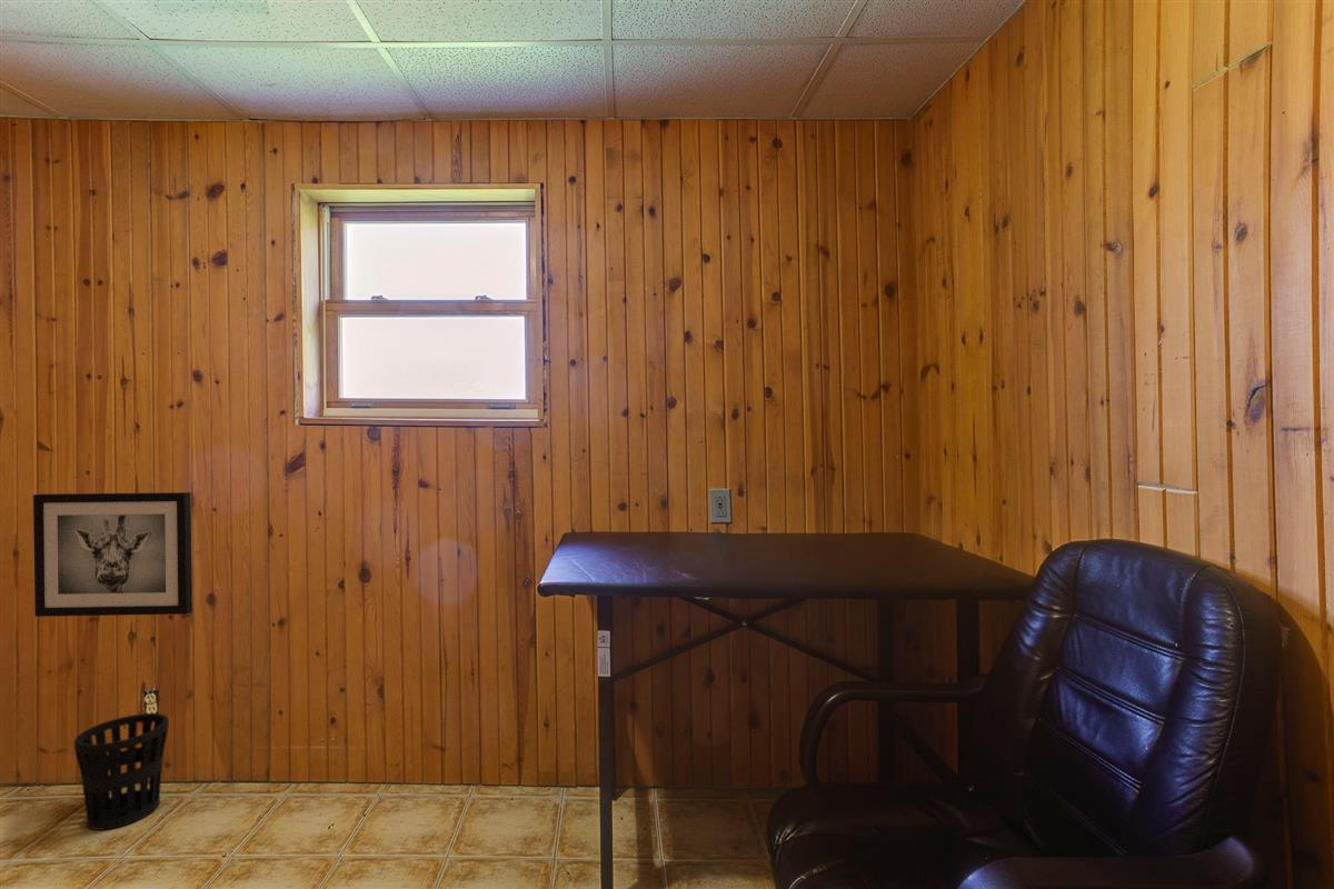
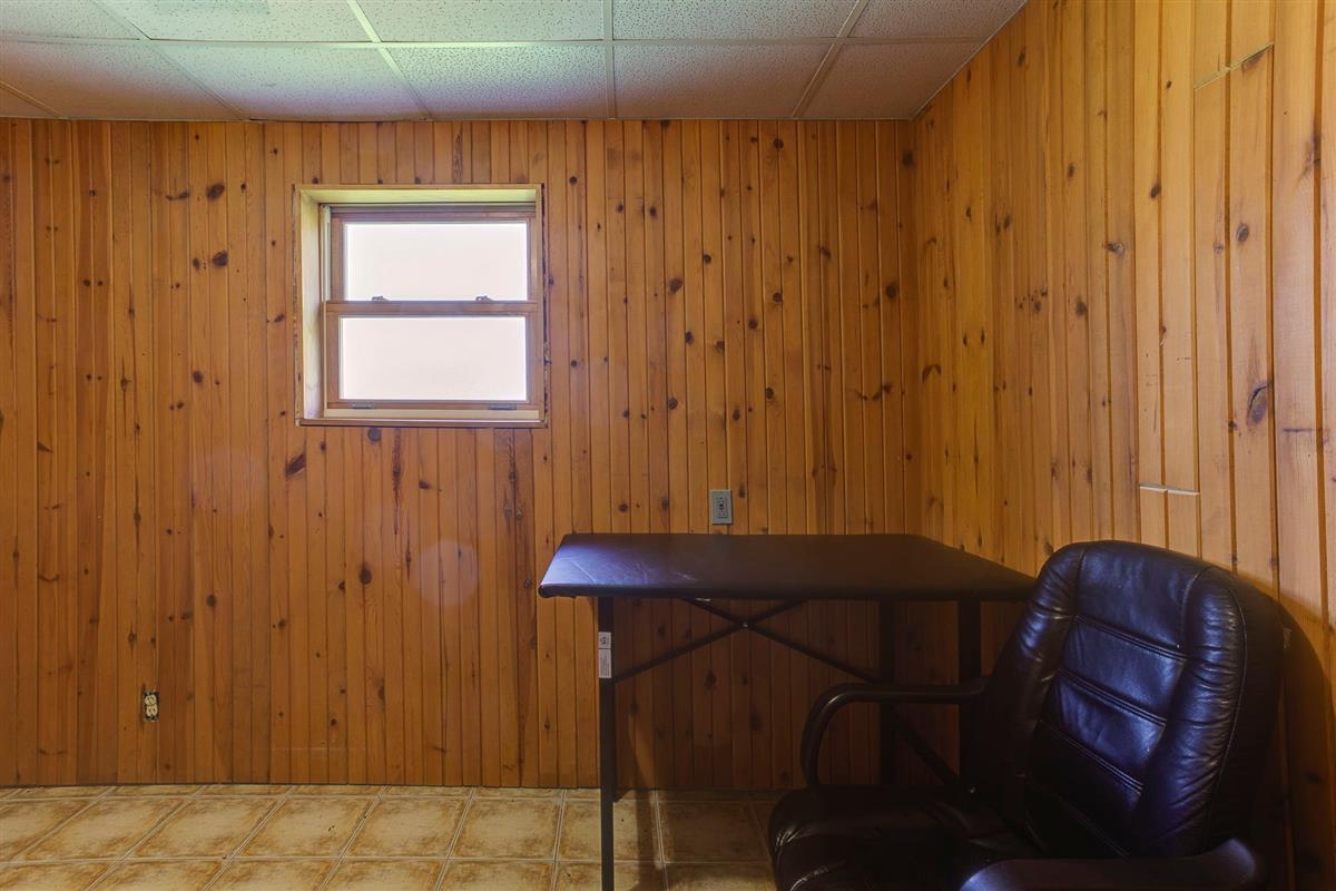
- wastebasket [73,712,170,831]
- wall art [32,491,193,618]
